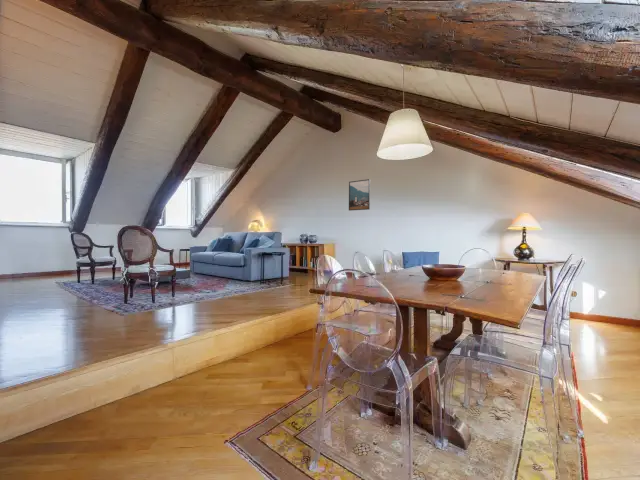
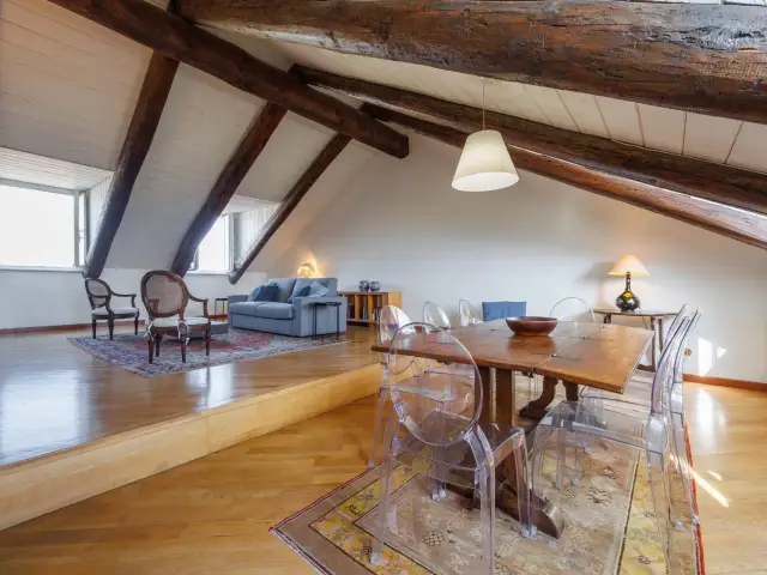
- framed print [348,178,371,212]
